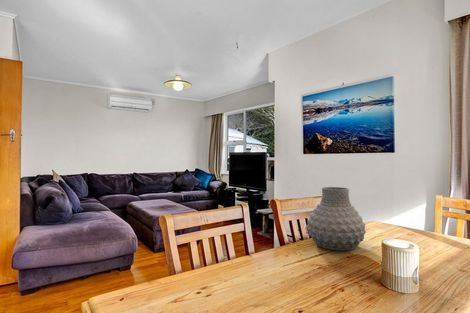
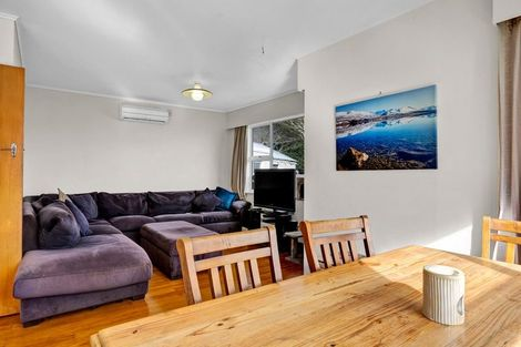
- vase [306,186,367,251]
